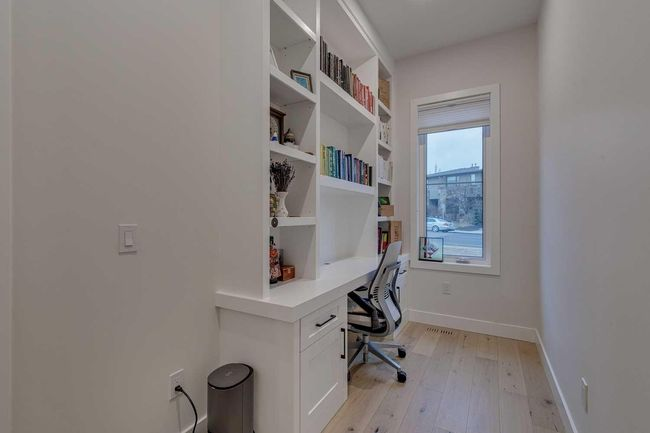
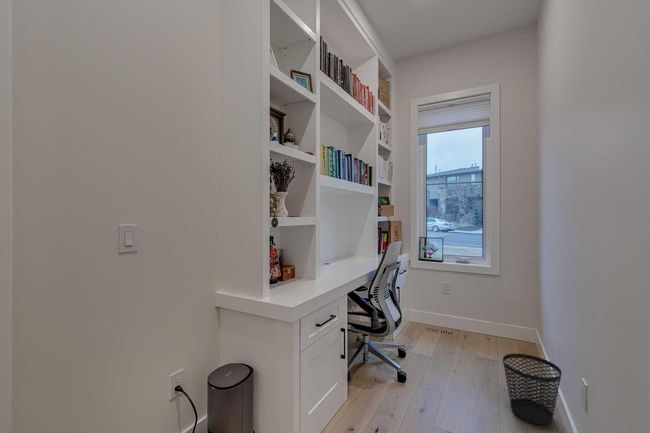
+ wastebasket [502,353,562,426]
